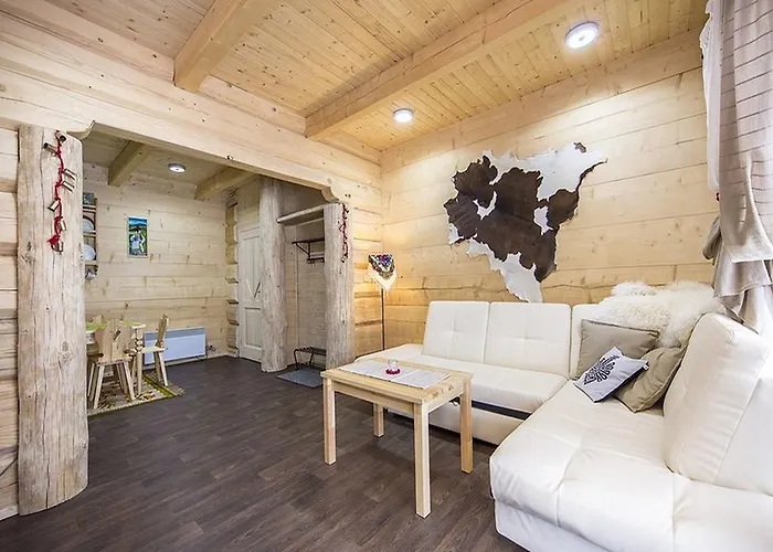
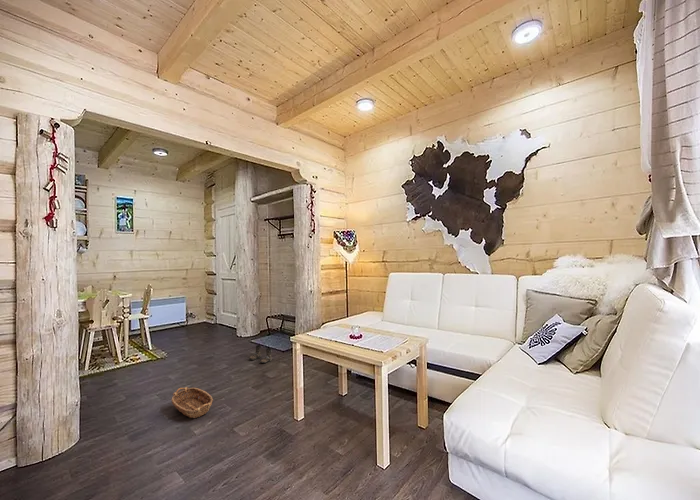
+ basket [170,386,214,419]
+ boots [248,344,273,364]
